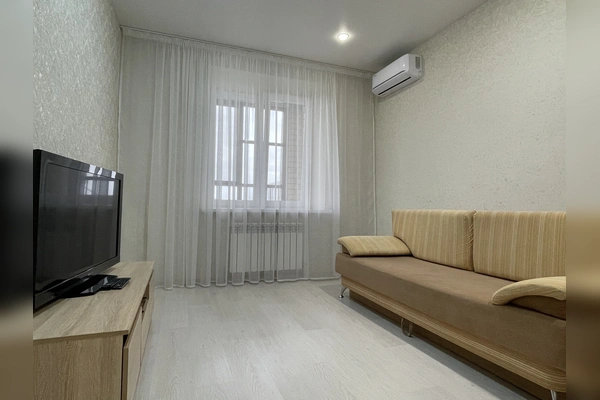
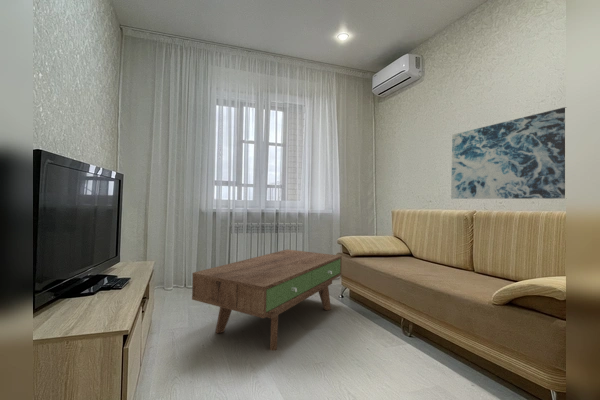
+ coffee table [191,248,343,351]
+ wall art [450,106,566,200]
